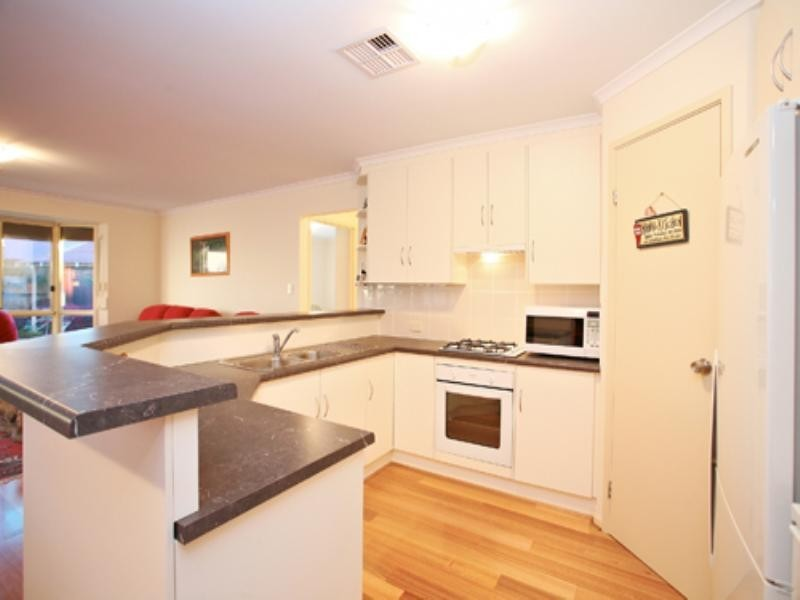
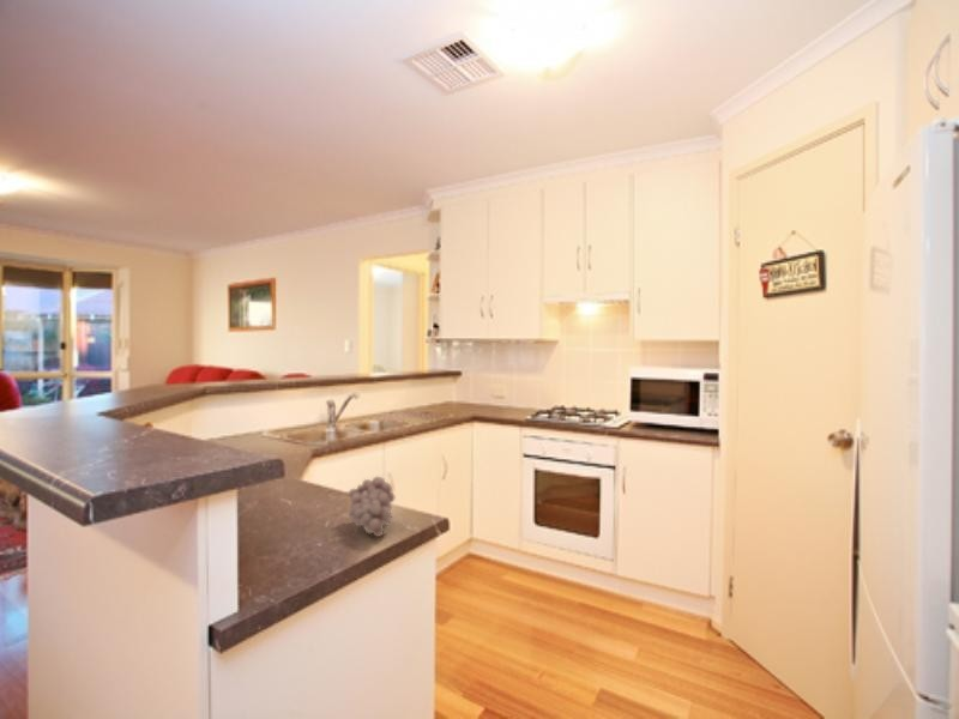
+ fruit [346,476,396,538]
